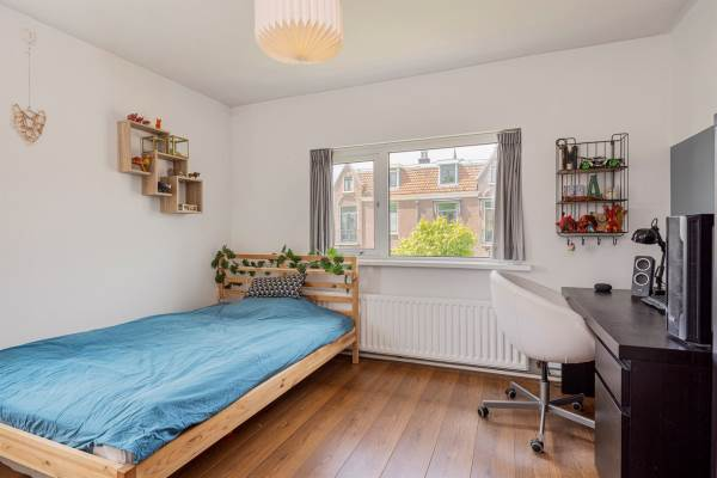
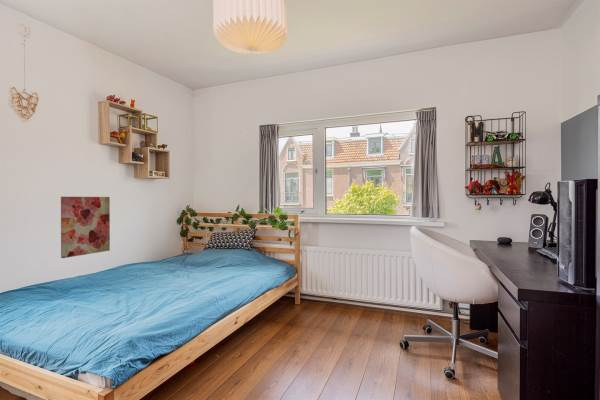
+ wall art [60,196,111,259]
